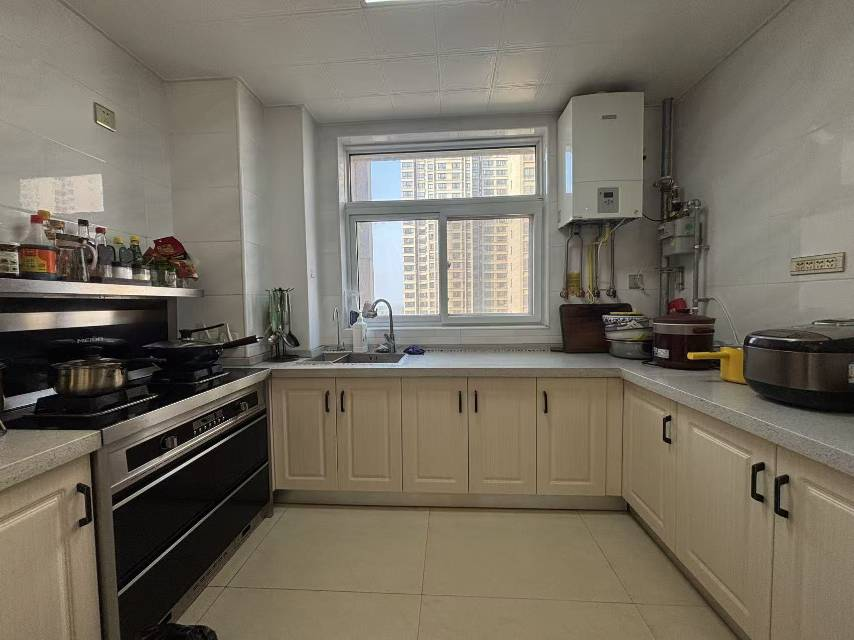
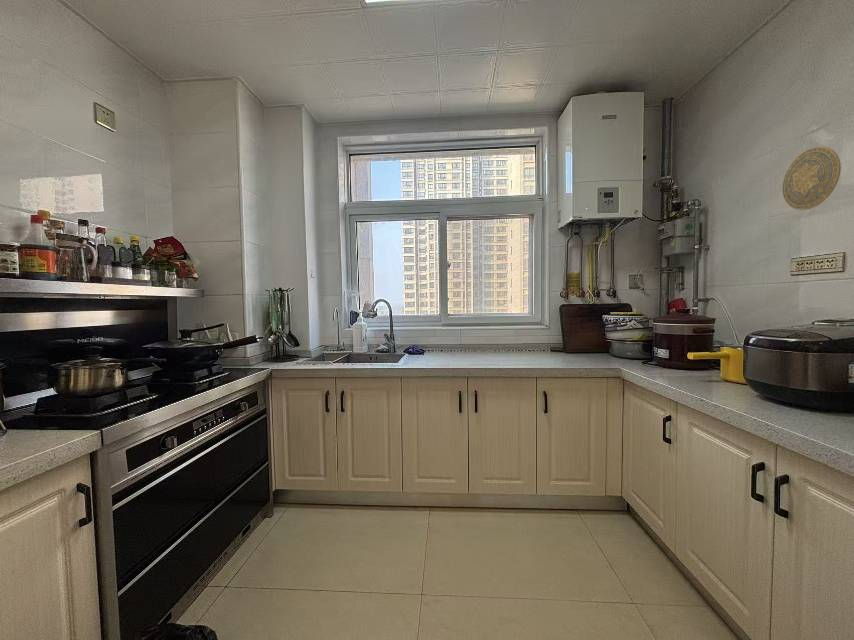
+ decorative plate [781,145,842,211]
